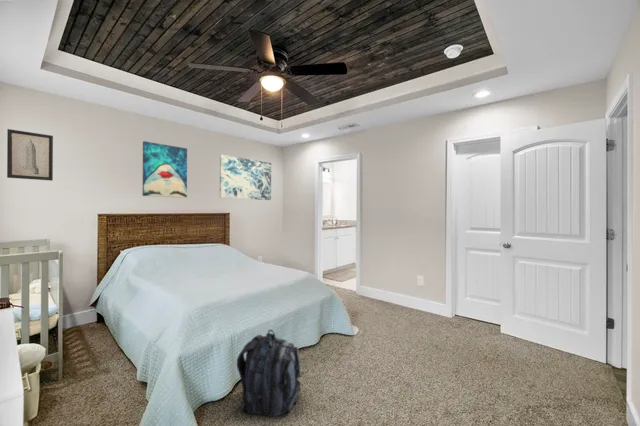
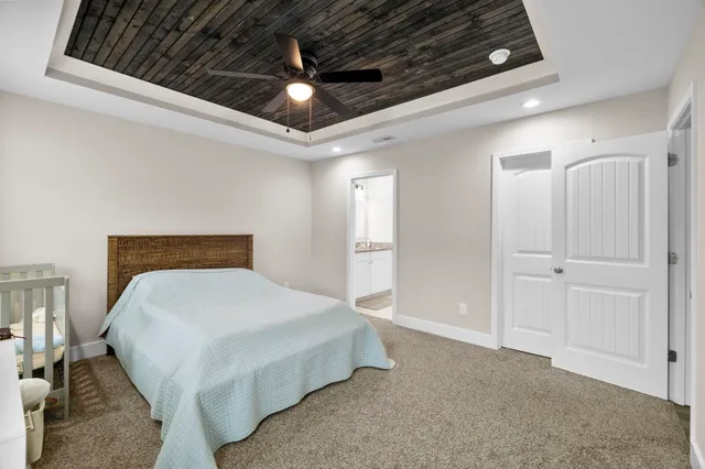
- wall art [219,154,272,201]
- backpack [236,329,302,418]
- wall art [6,128,54,182]
- wall art [142,140,188,199]
